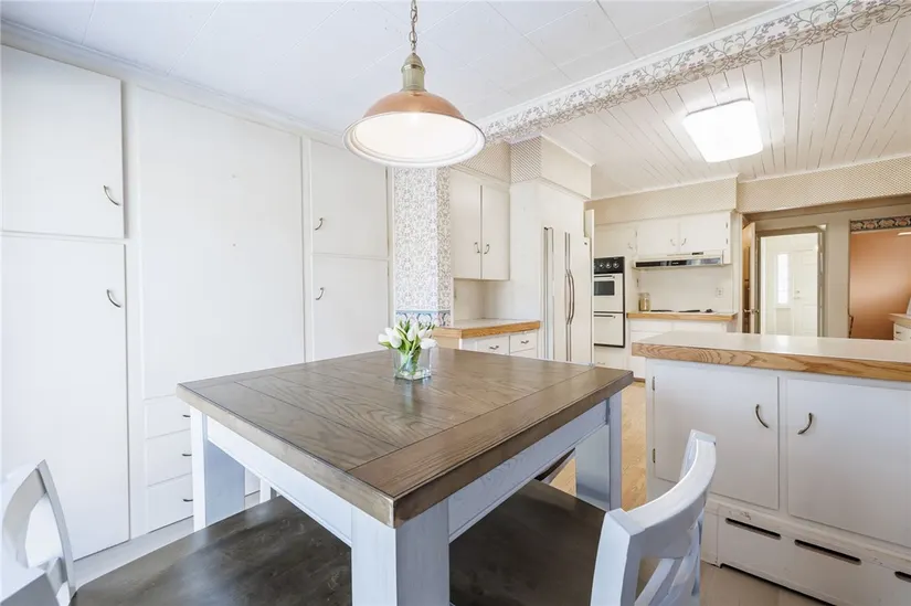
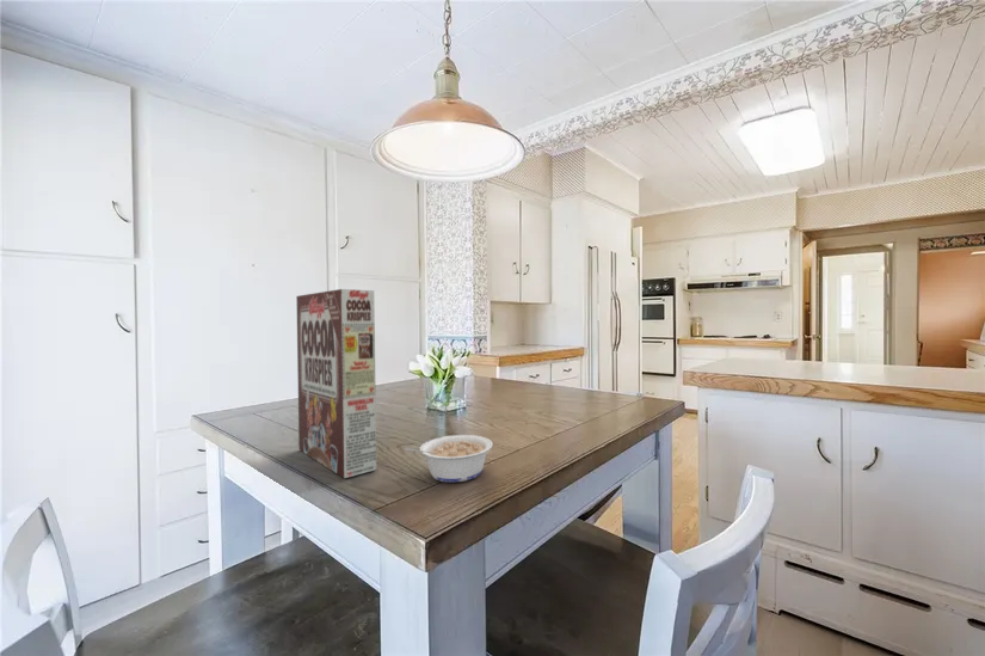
+ cereal box [295,288,377,479]
+ legume [404,434,494,484]
